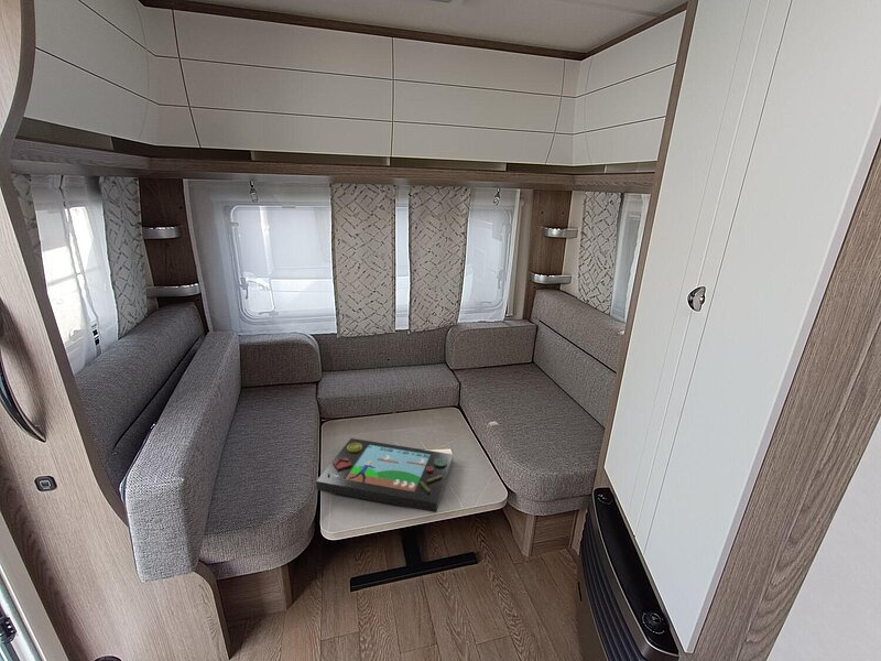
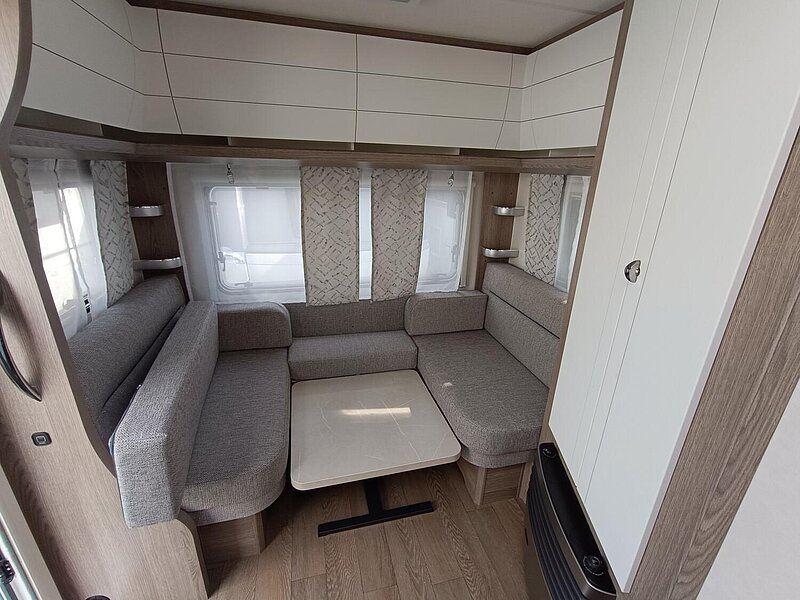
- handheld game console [315,437,455,513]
